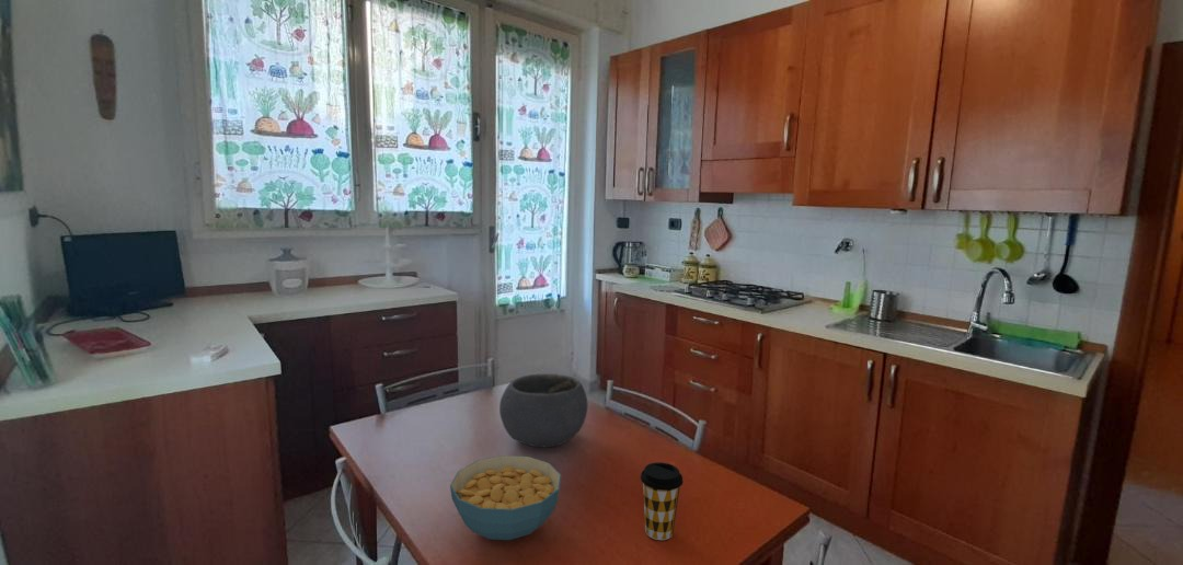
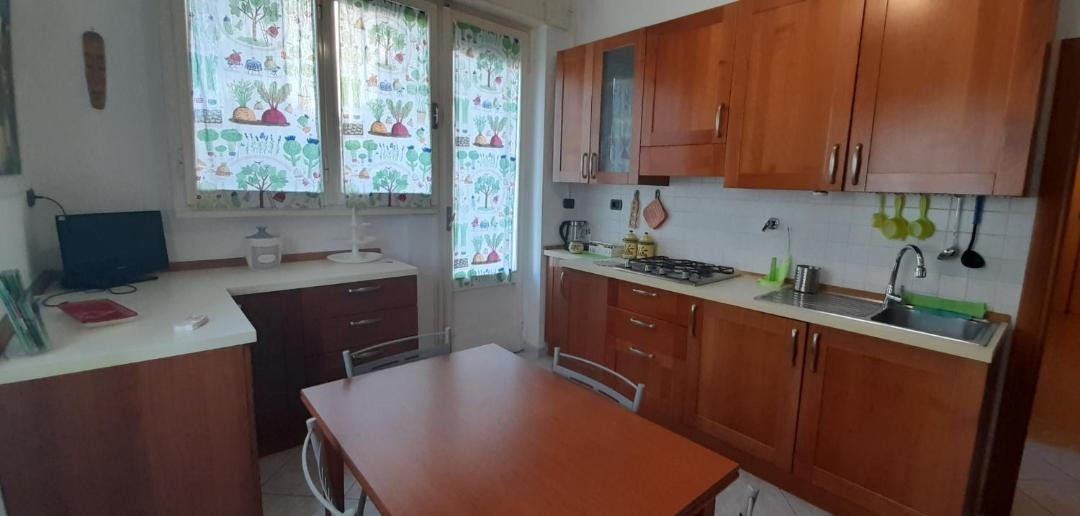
- bowl [498,373,589,449]
- cereal bowl [449,454,562,541]
- coffee cup [640,461,685,541]
